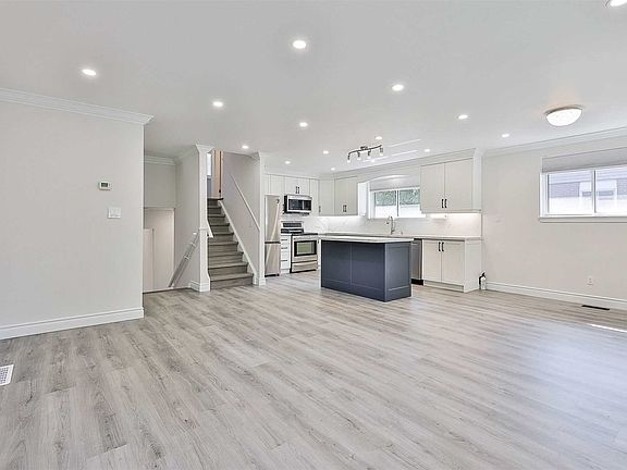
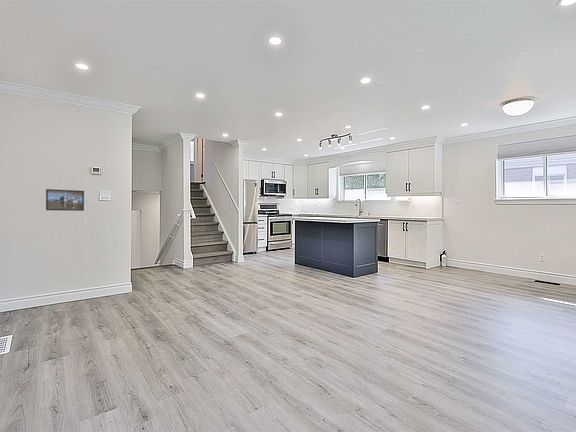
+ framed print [45,188,85,212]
